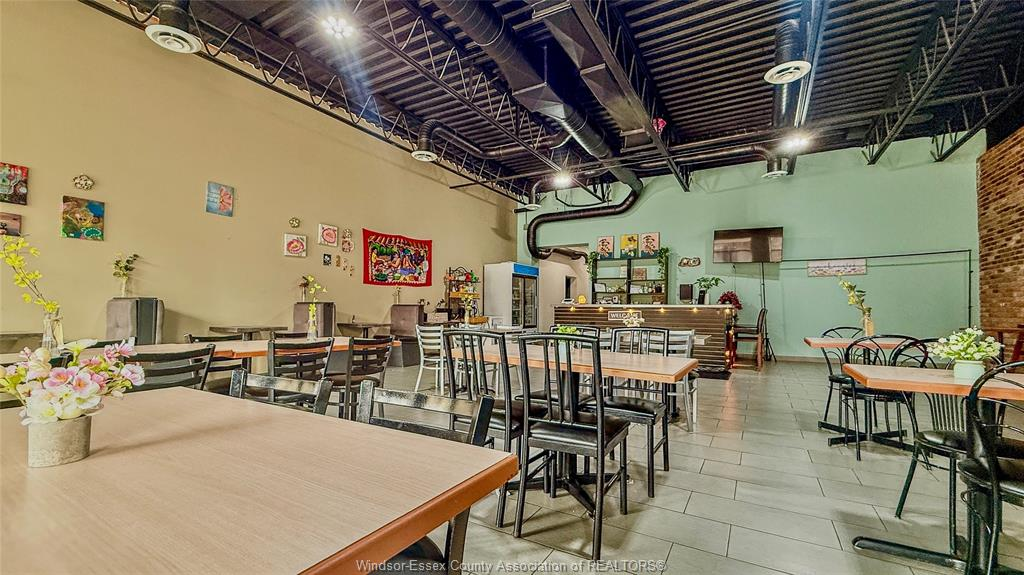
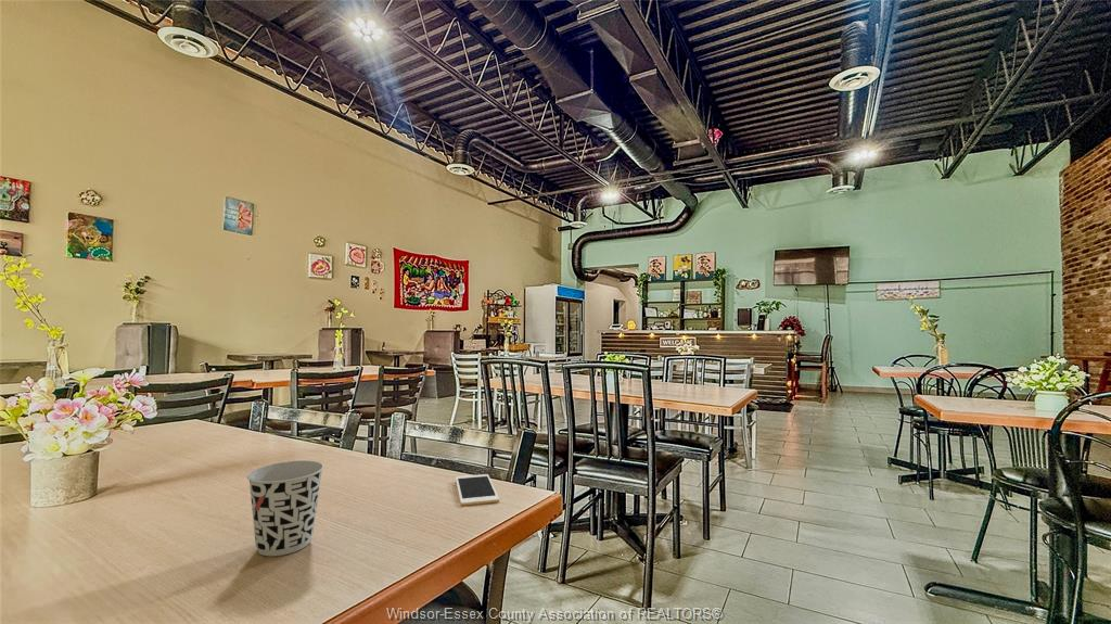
+ cell phone [455,473,500,507]
+ cup [246,459,324,557]
